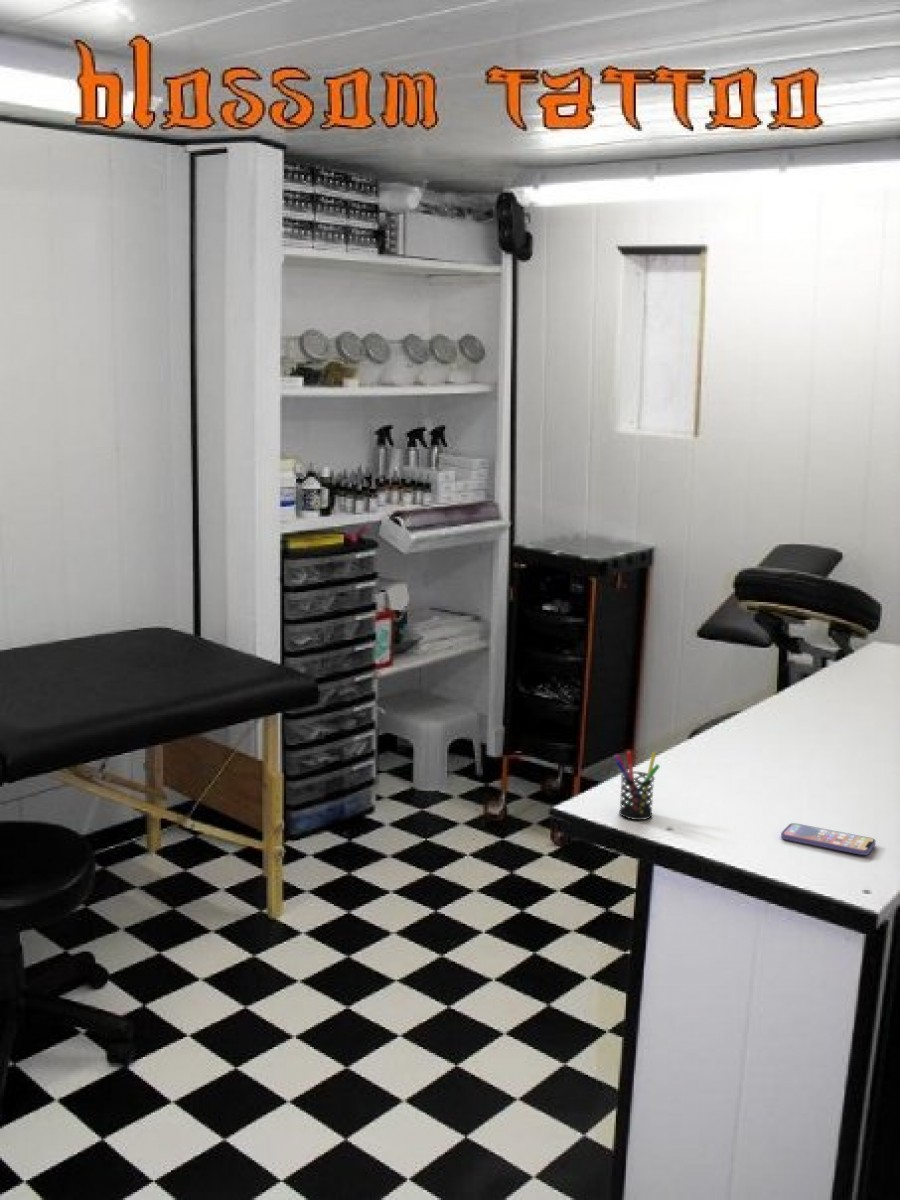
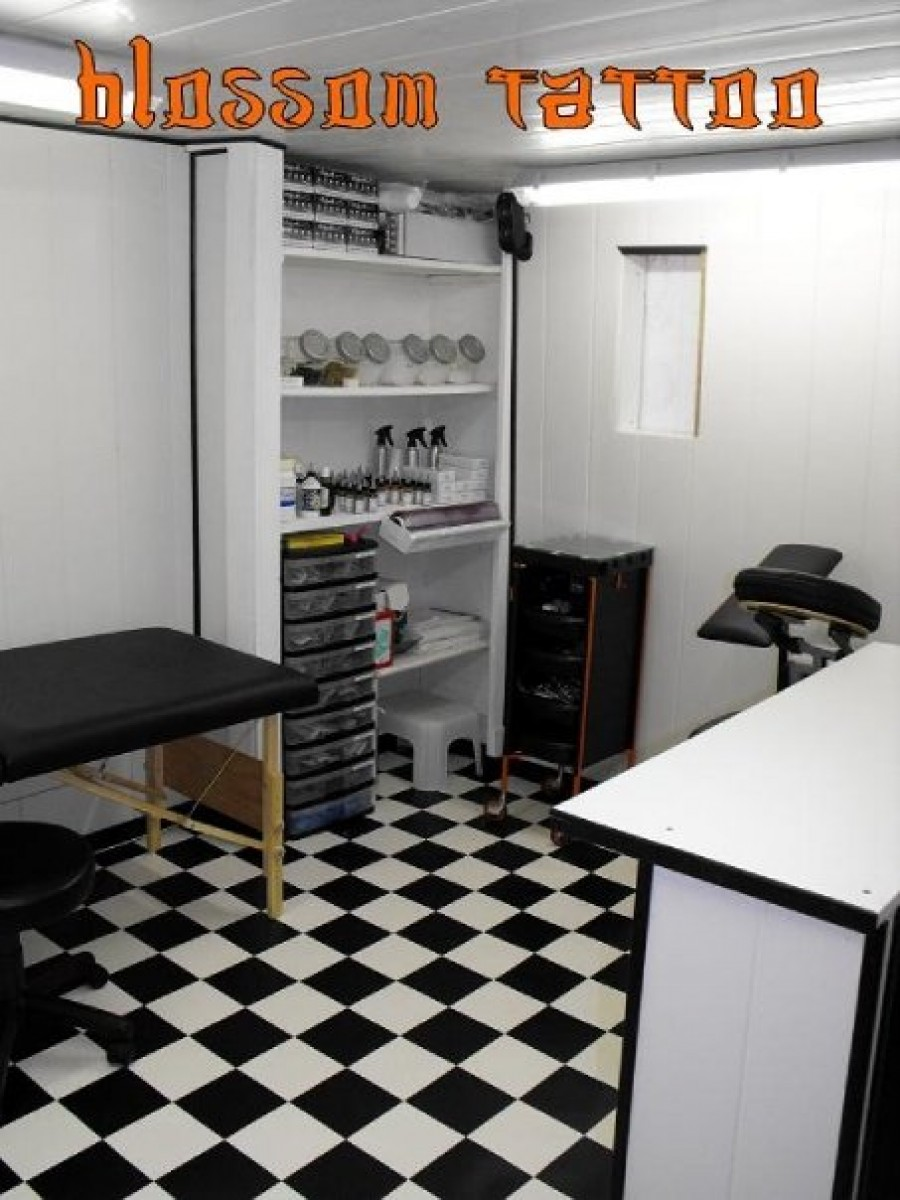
- pen holder [613,750,661,821]
- smartphone [780,822,876,856]
